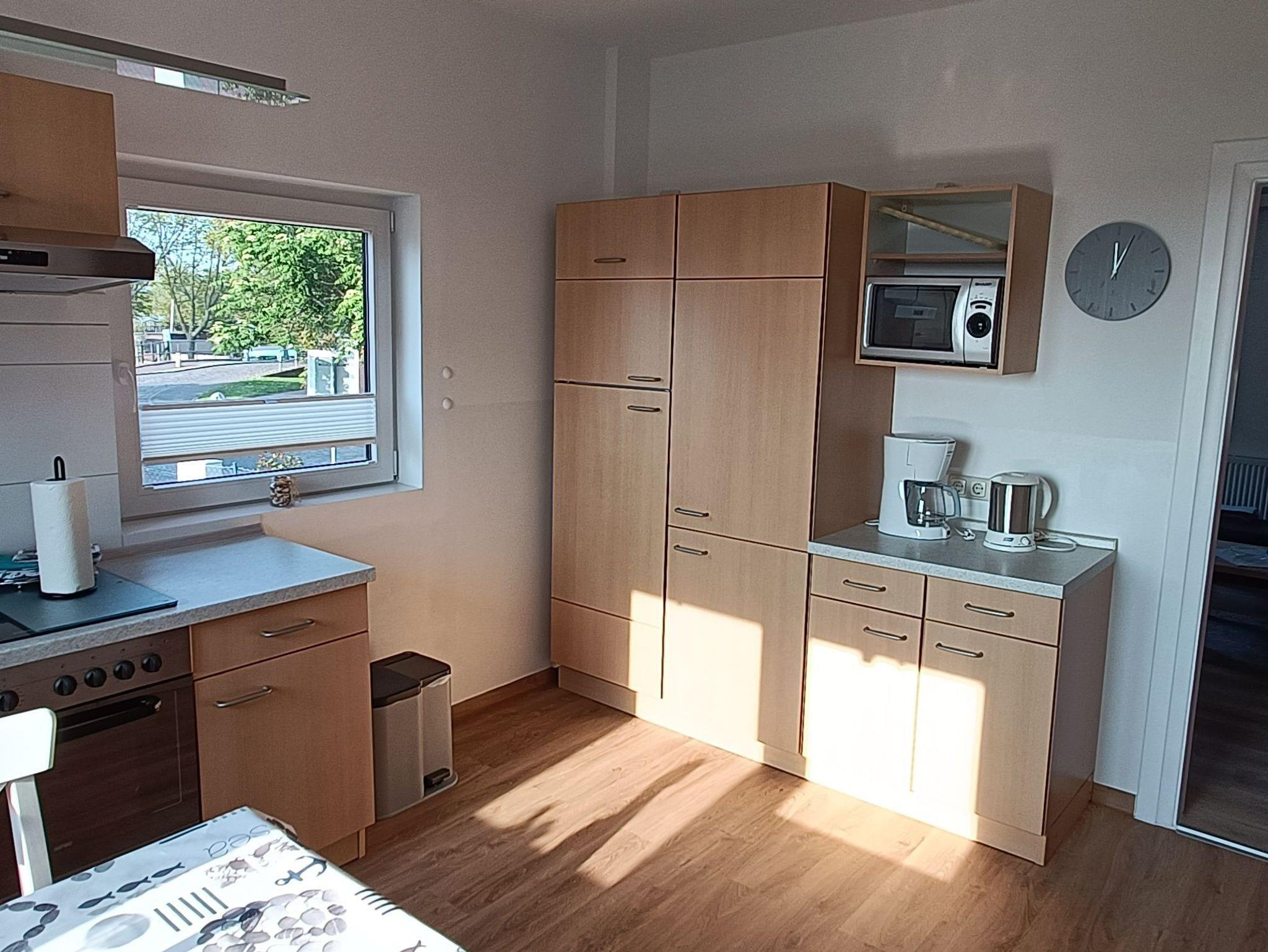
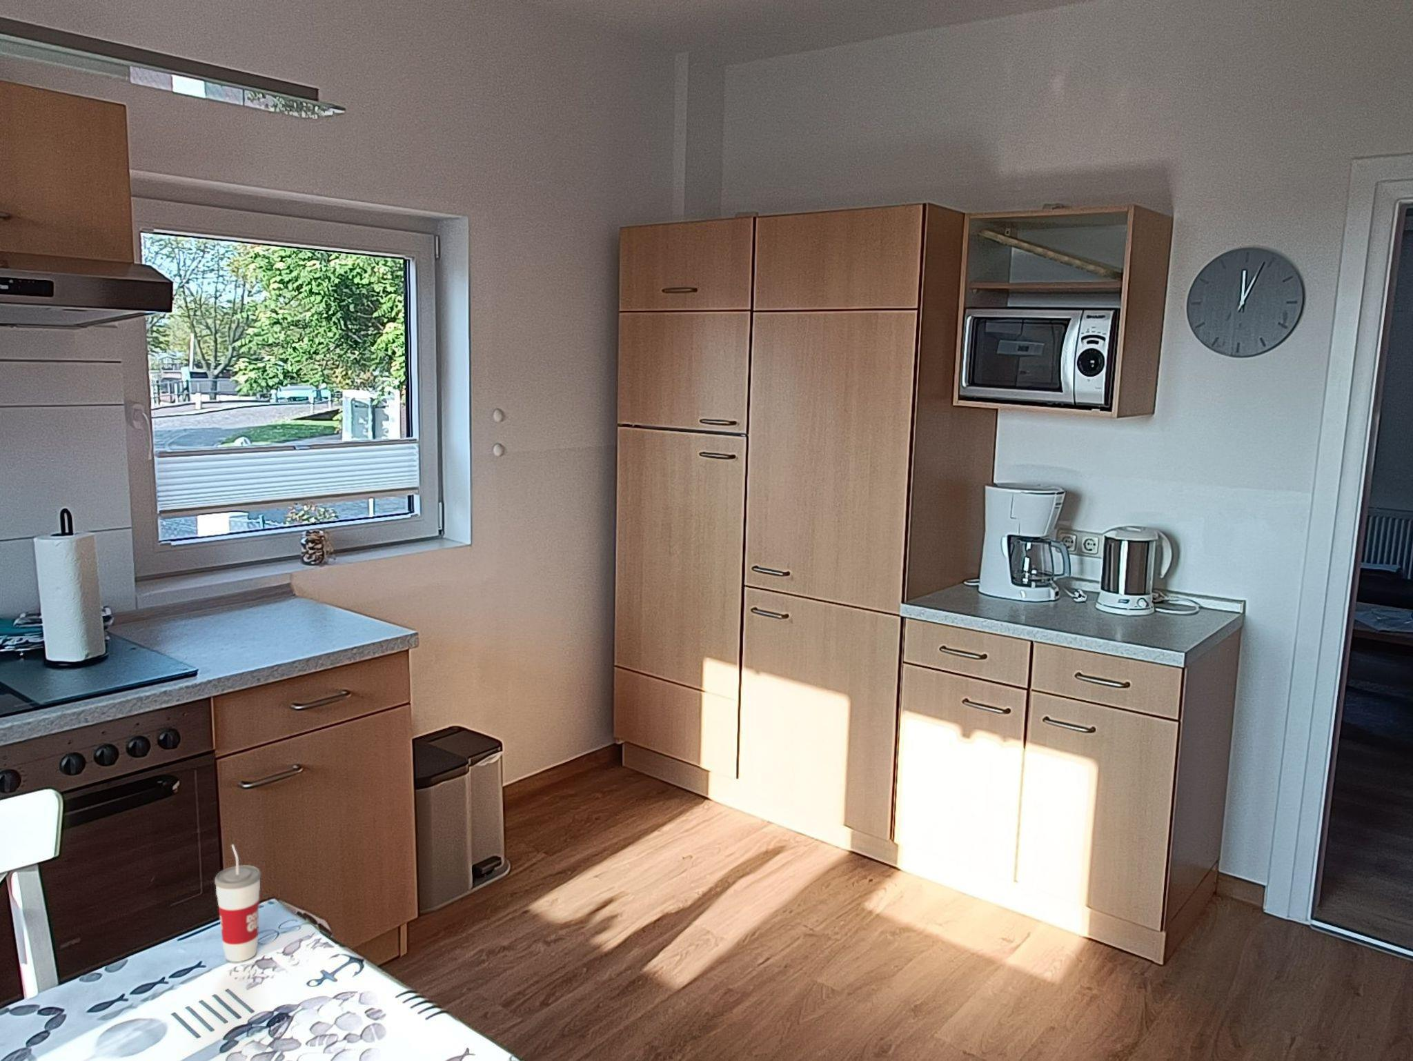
+ cup [214,844,262,962]
